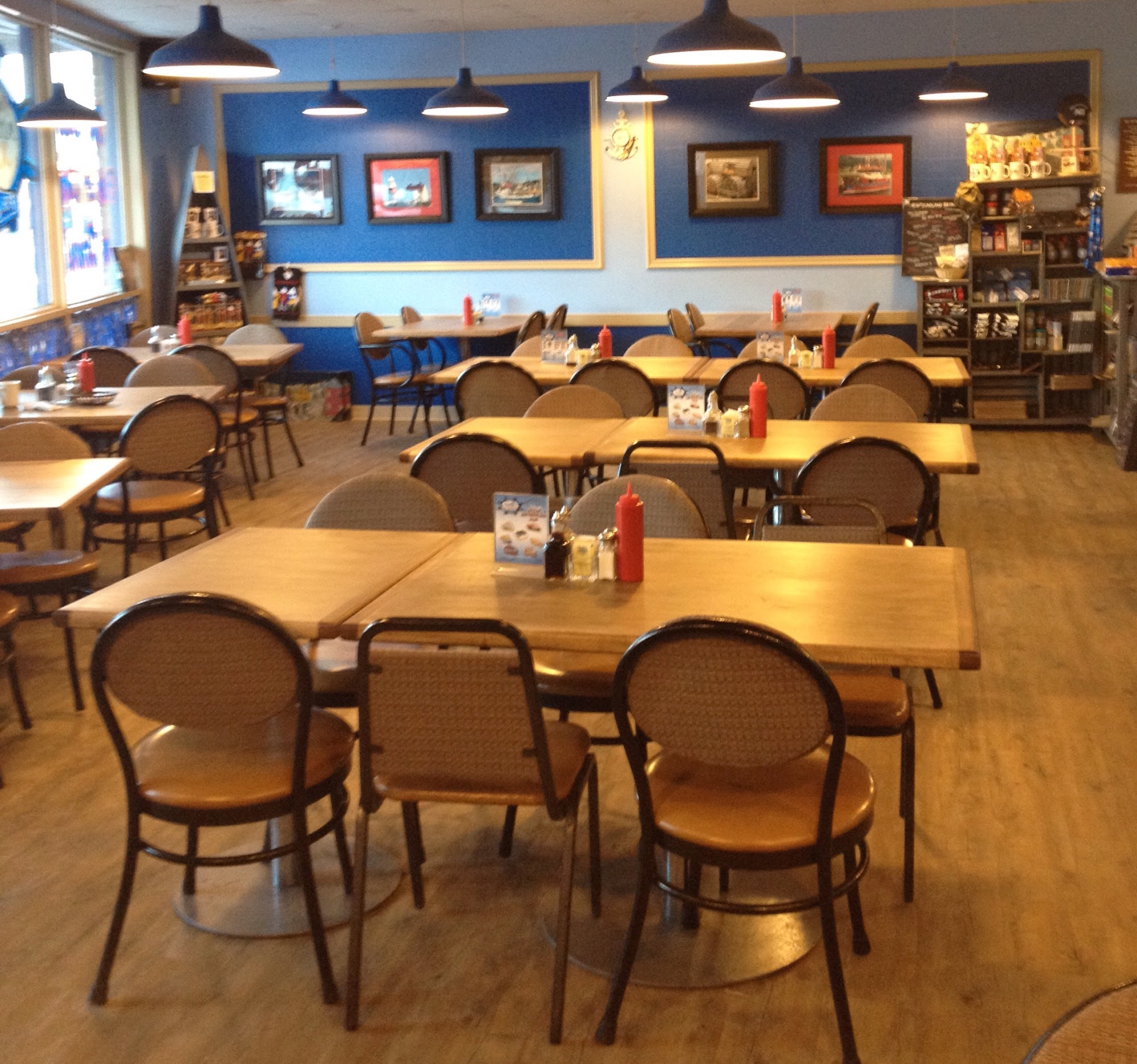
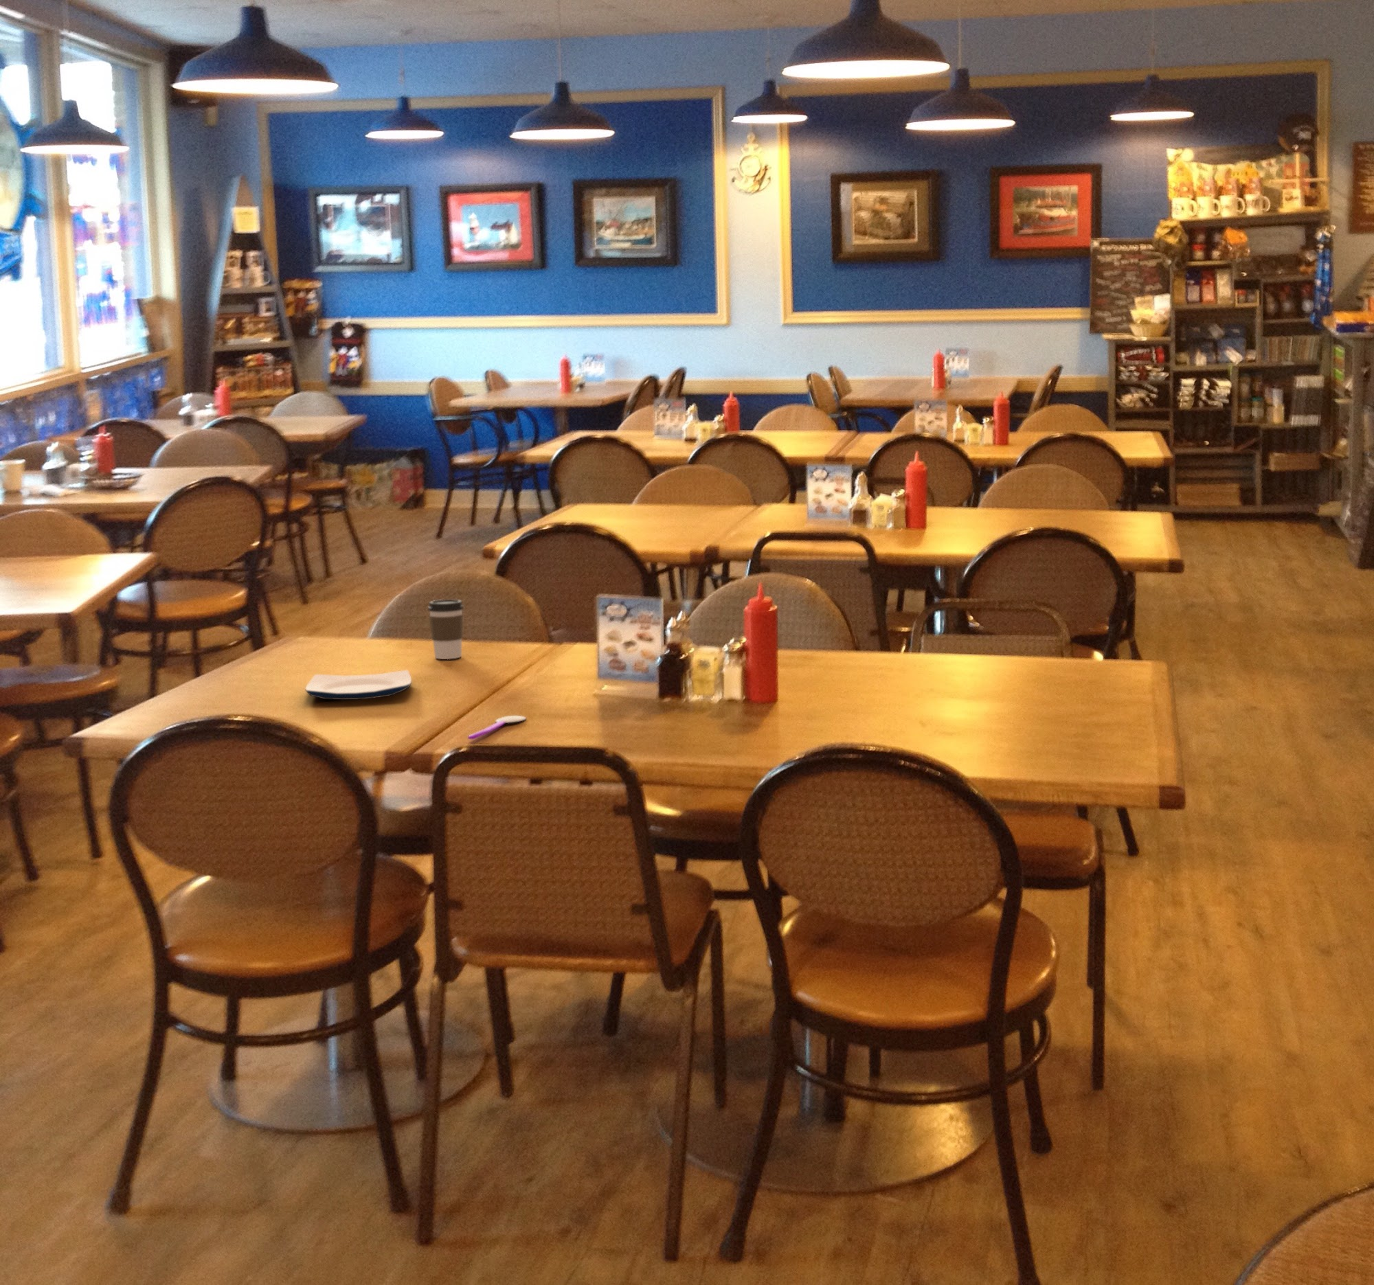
+ plate [305,669,412,700]
+ spoon [468,715,527,739]
+ coffee cup [428,599,464,661]
